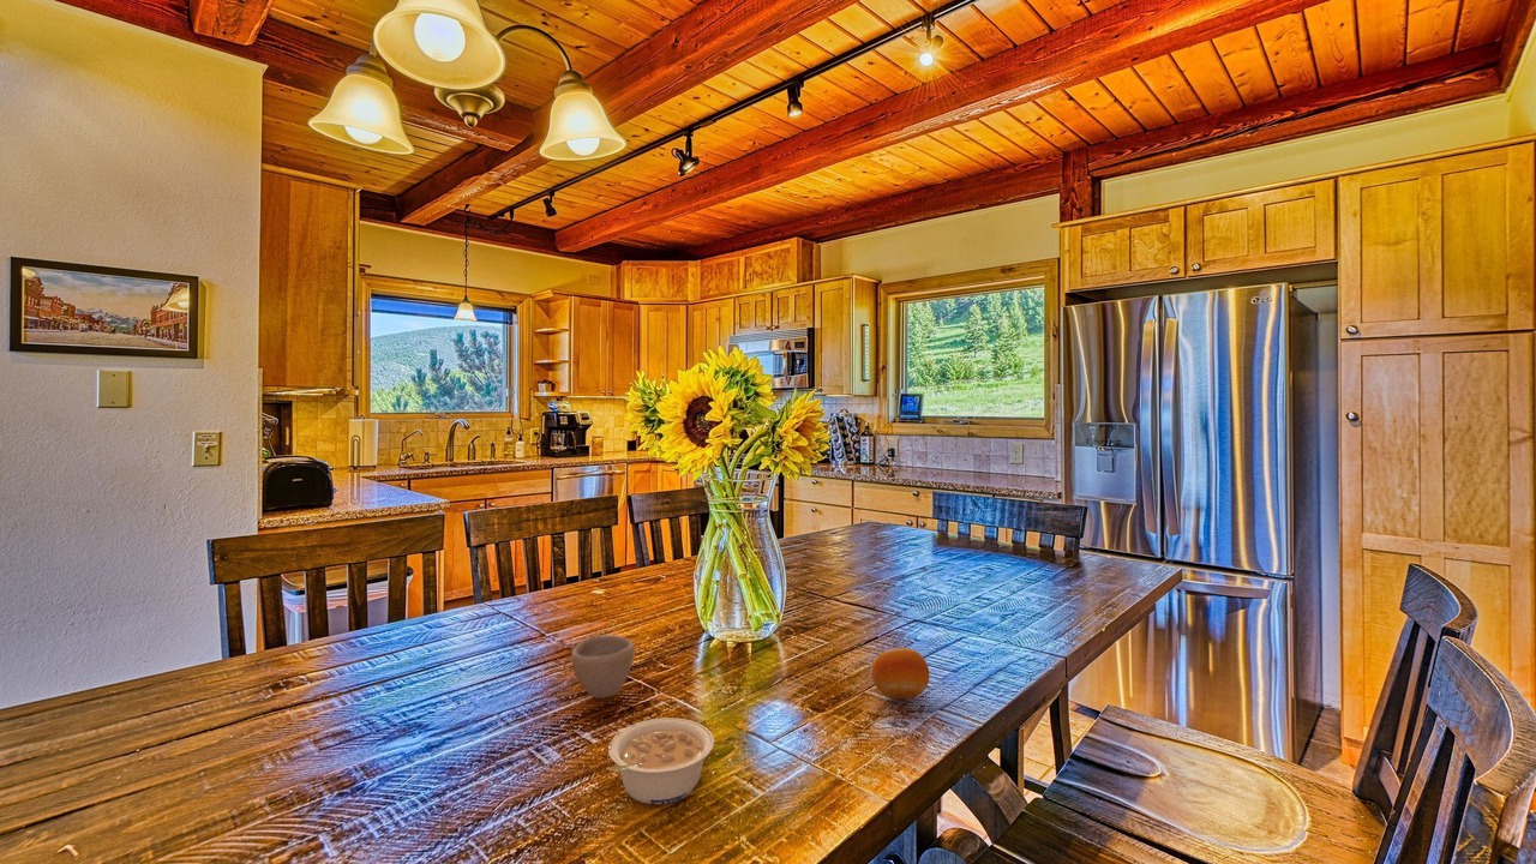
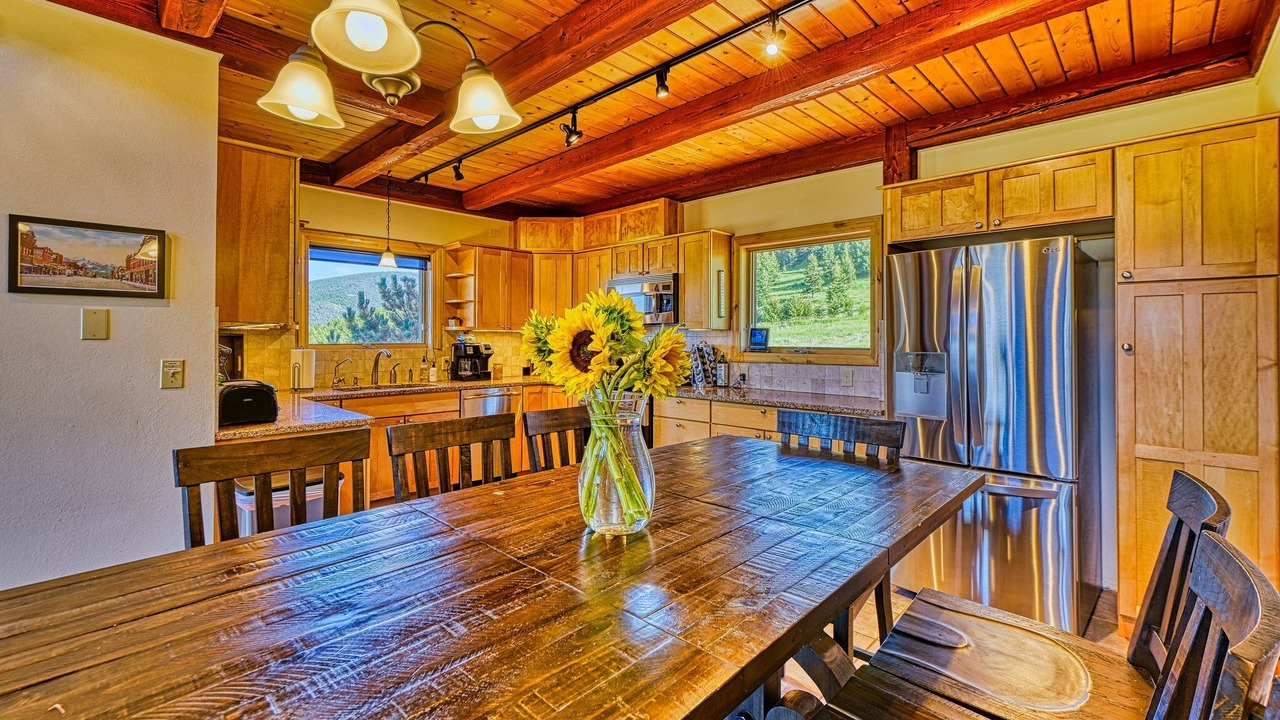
- fruit [870,647,930,700]
- cup [570,634,636,700]
- legume [605,716,715,805]
